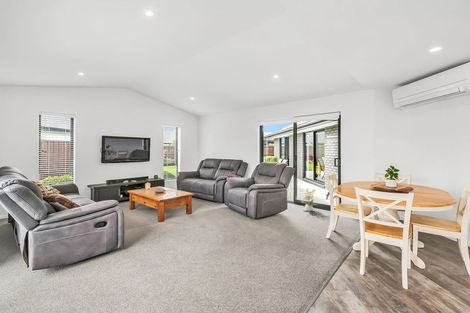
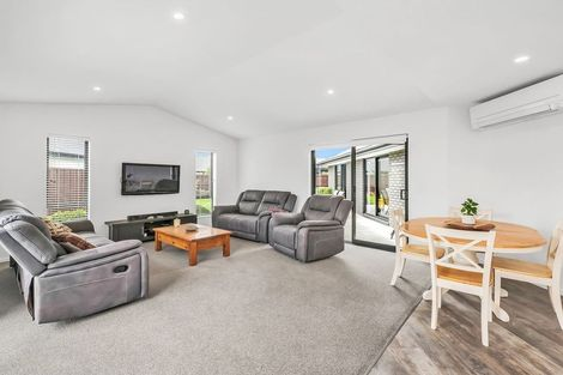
- potted plant [299,187,318,212]
